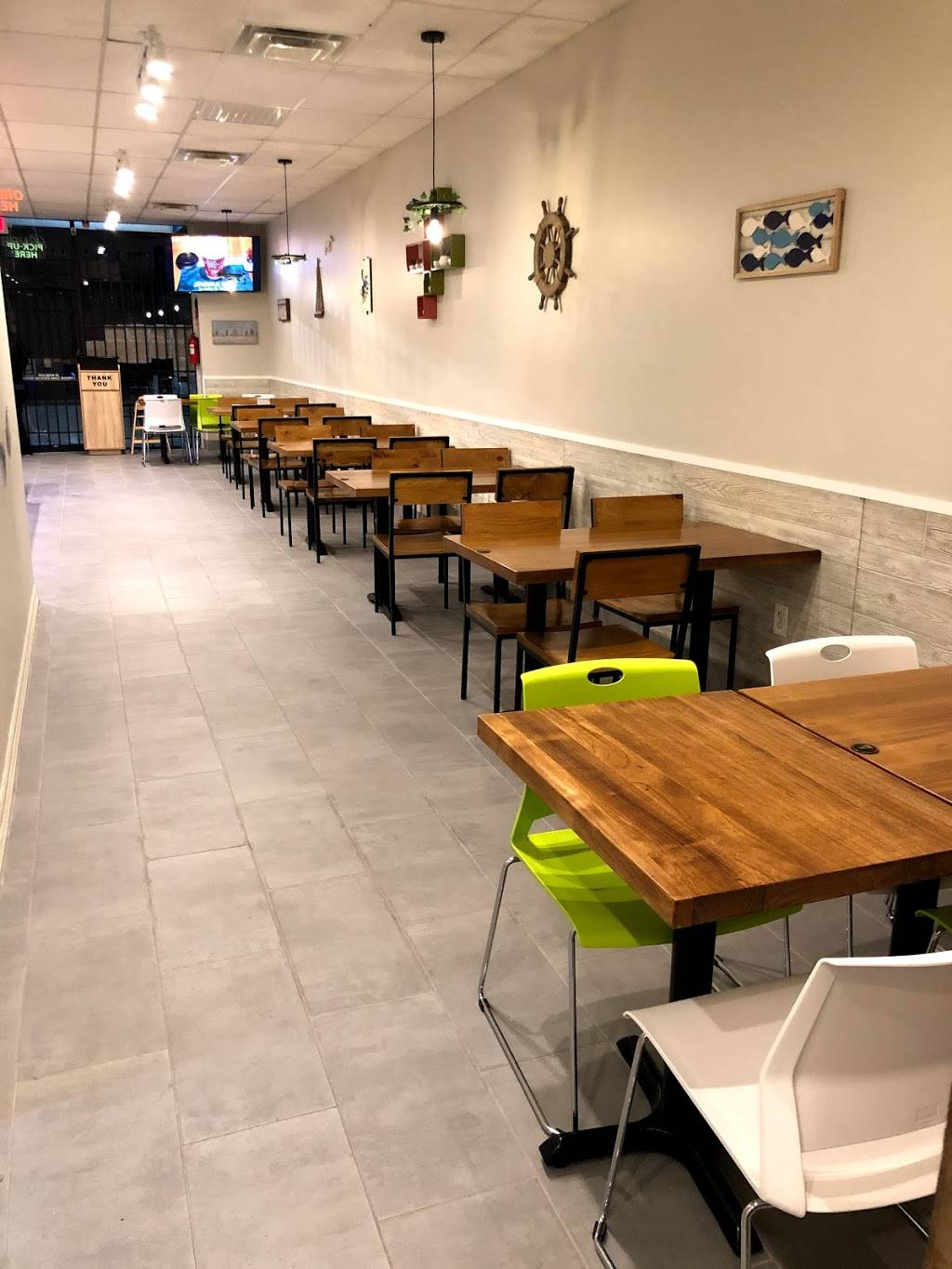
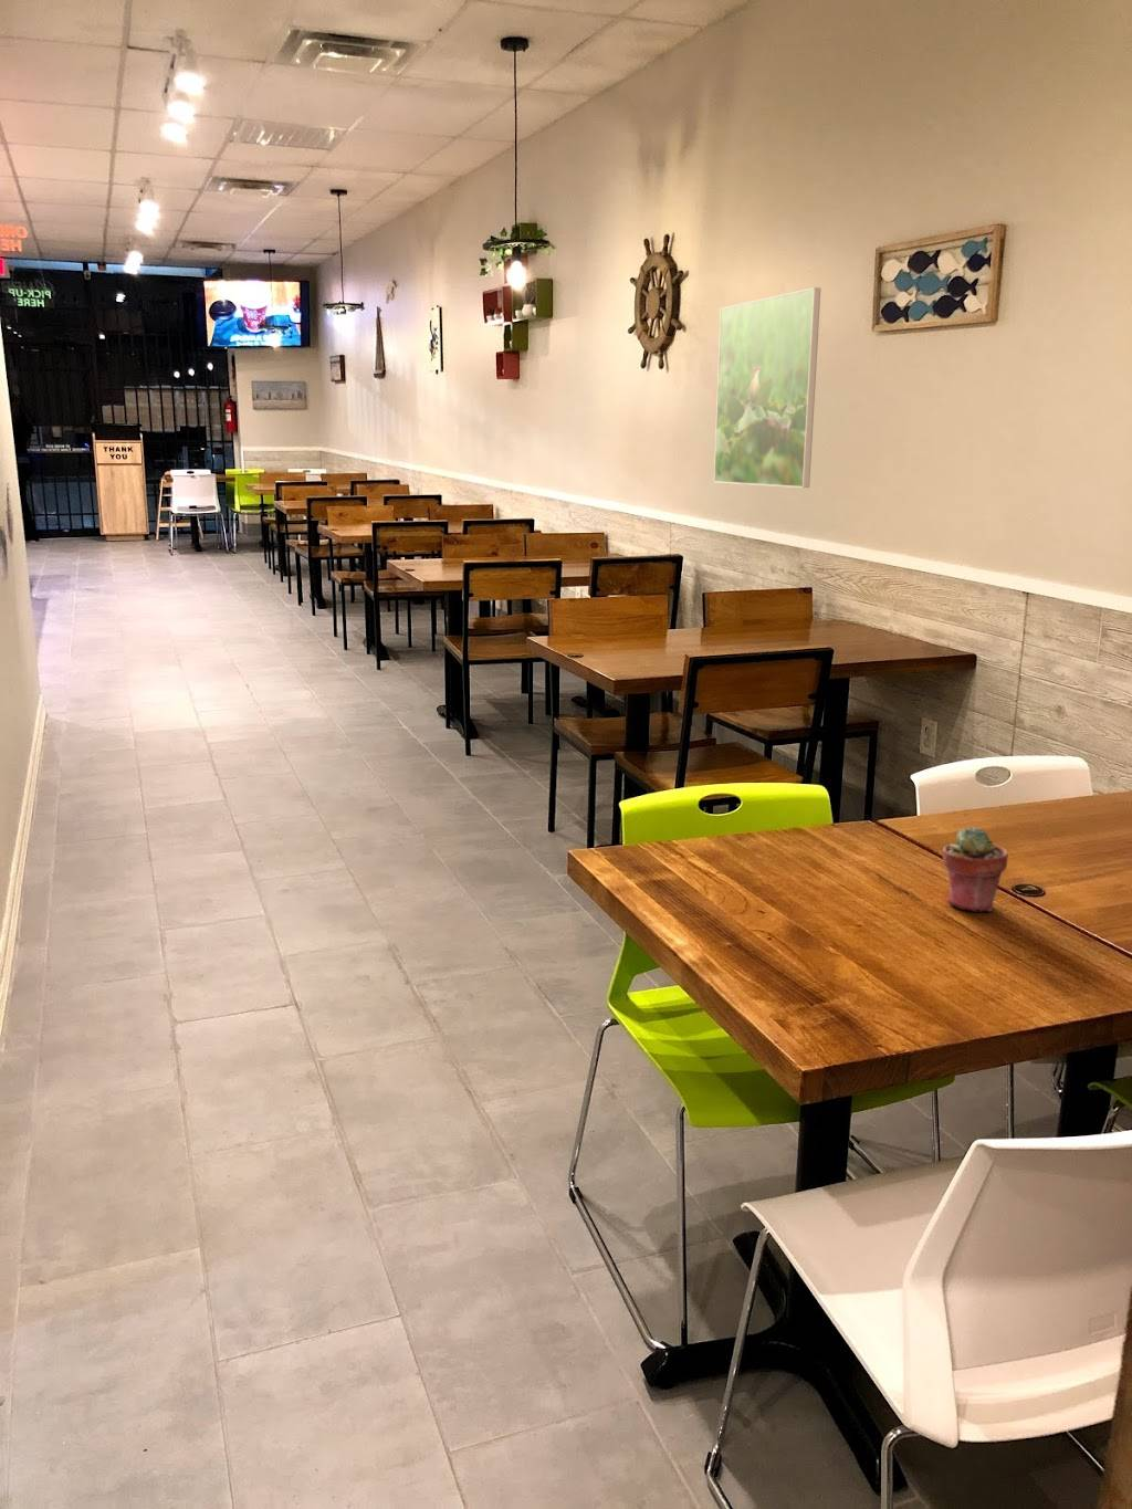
+ potted succulent [942,825,1010,913]
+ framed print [713,287,822,489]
